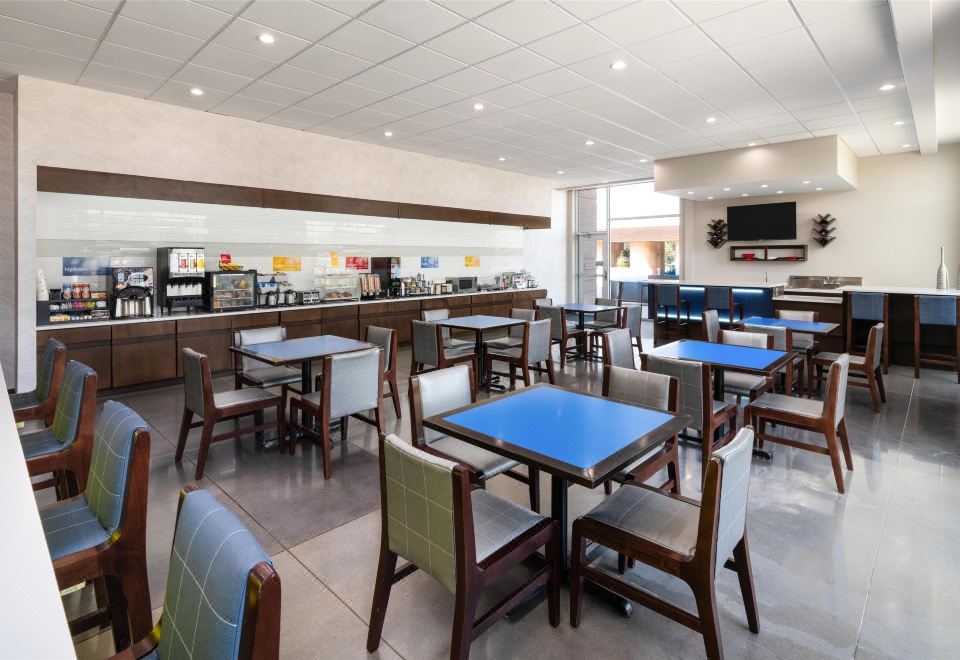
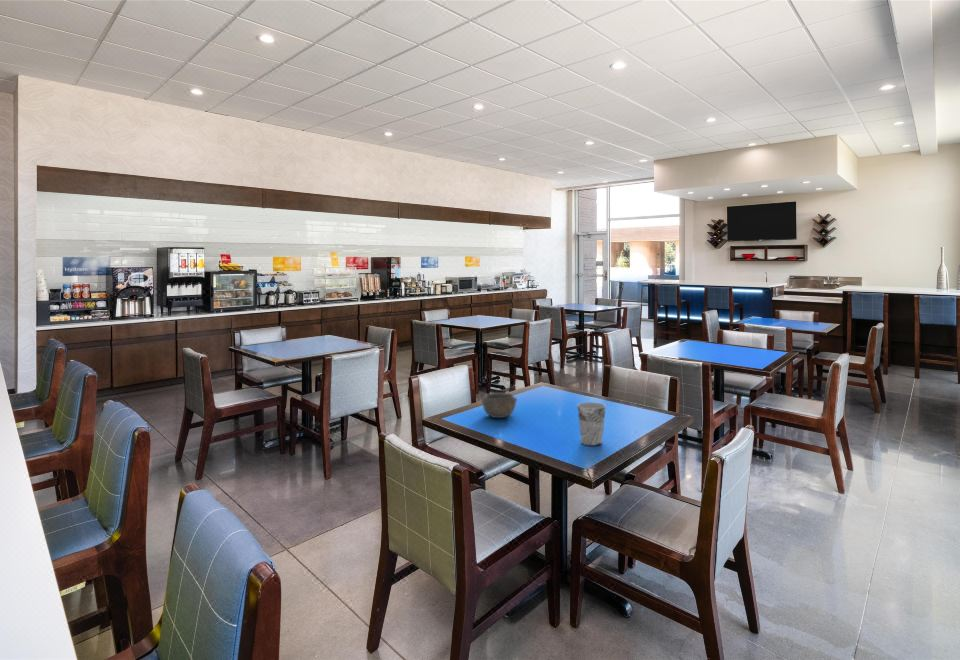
+ bowl [481,392,518,419]
+ cup [576,401,607,447]
